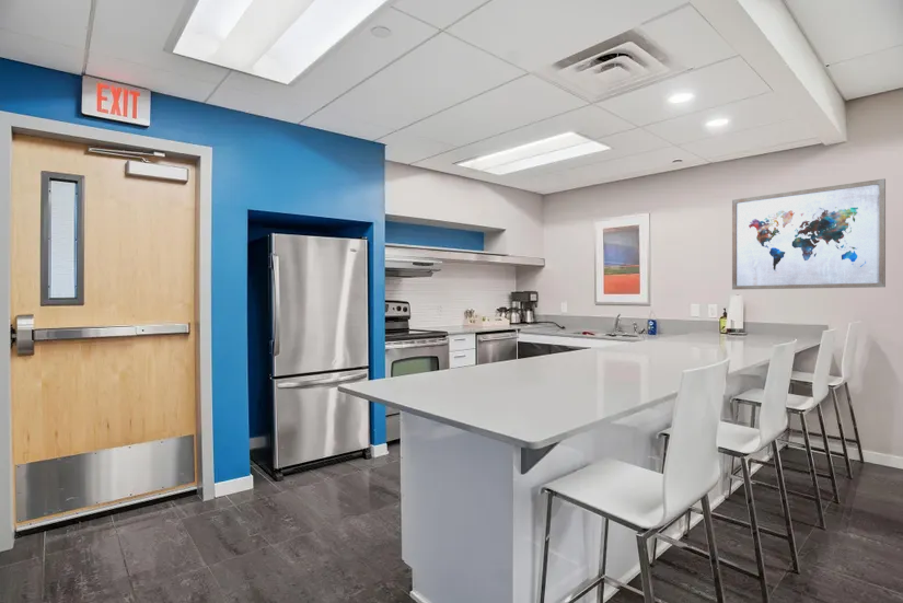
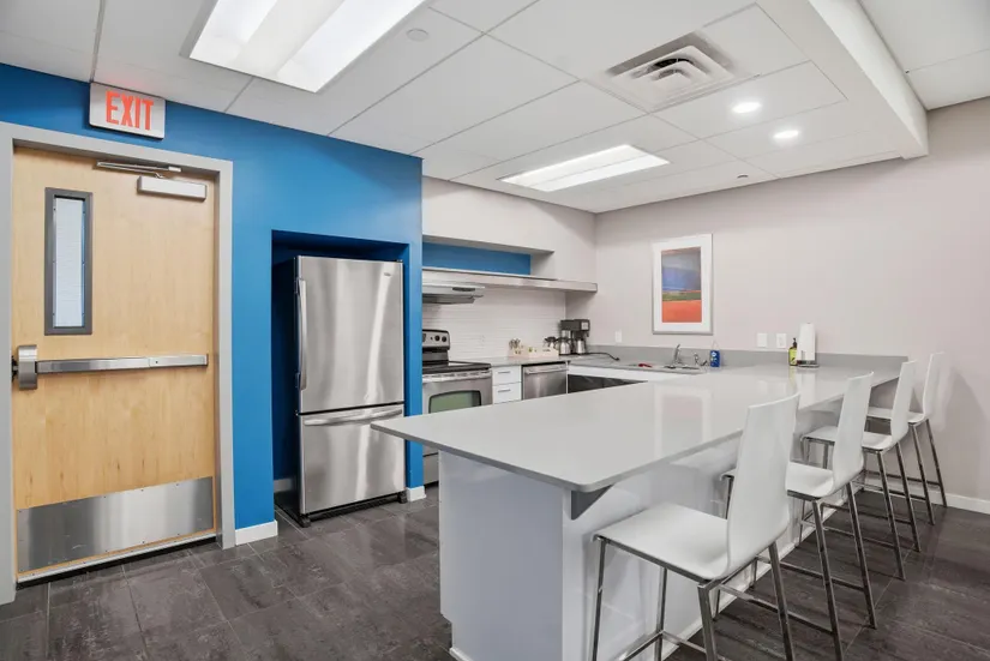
- wall art [731,177,887,291]
